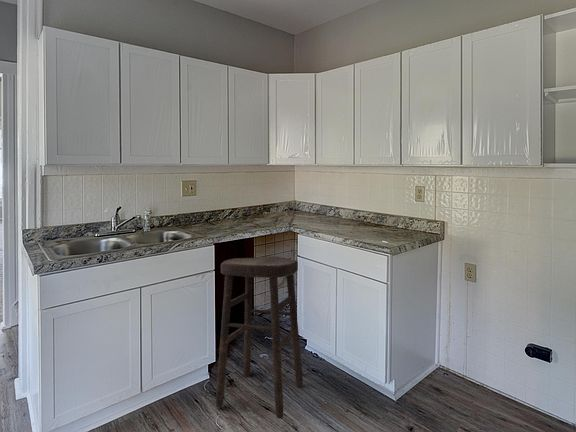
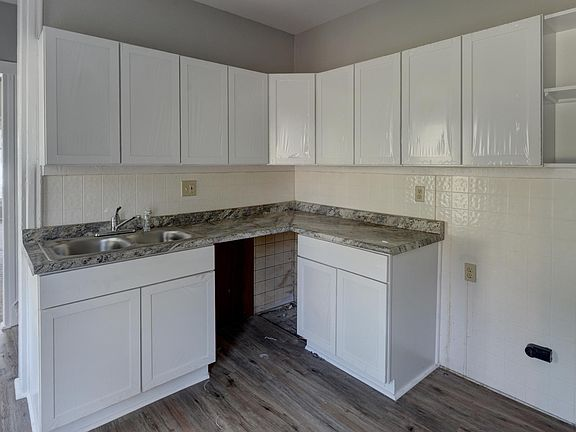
- stool [215,255,304,420]
